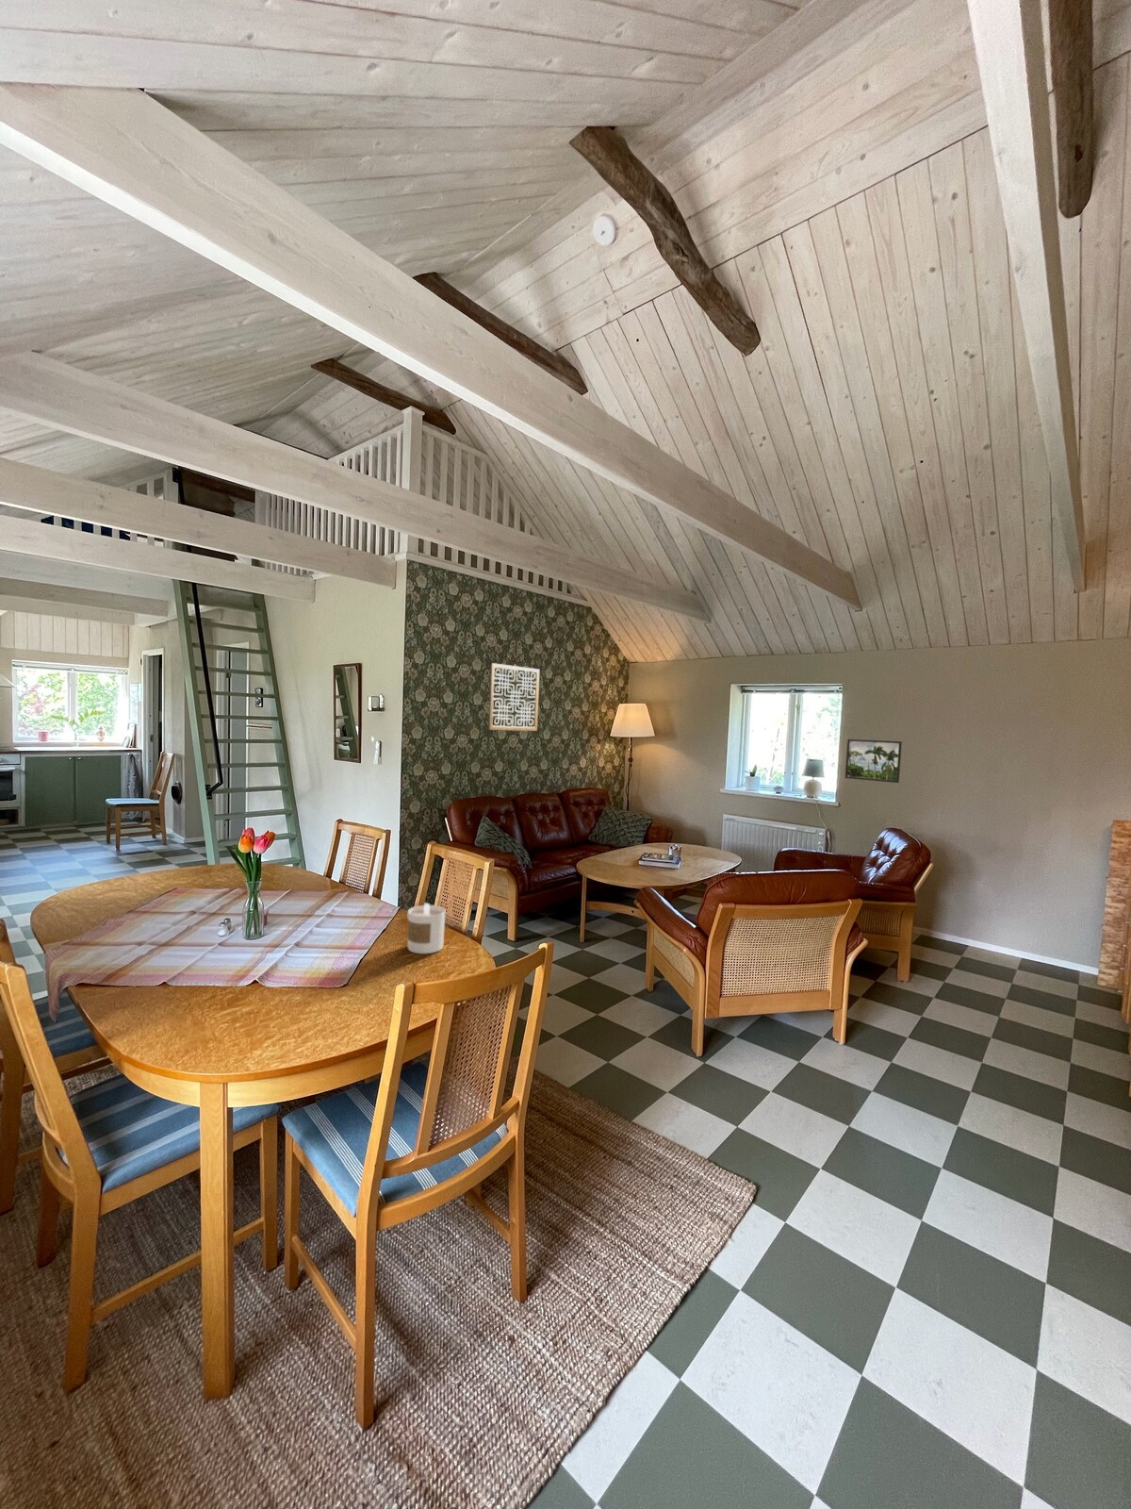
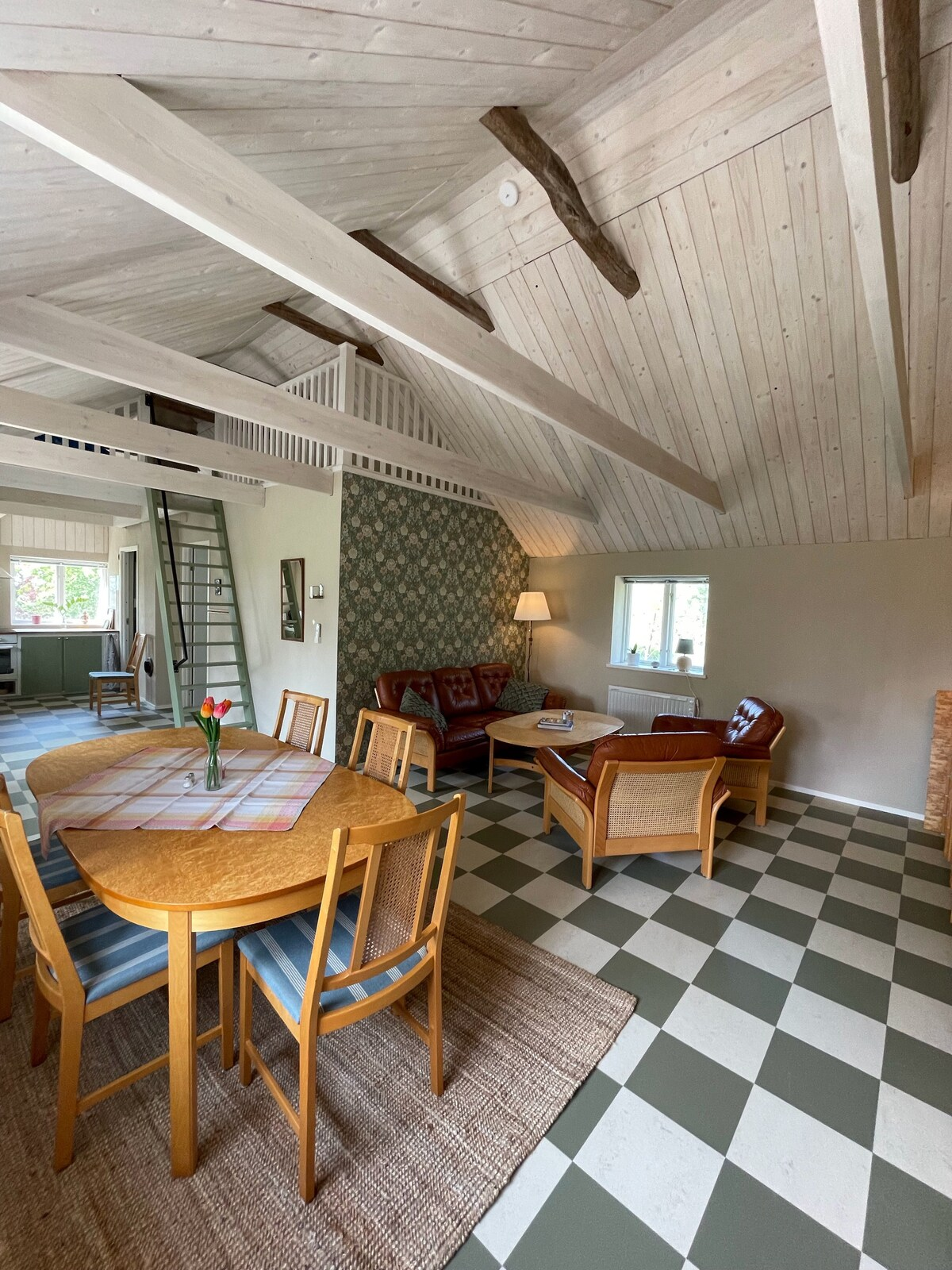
- candle [407,903,446,954]
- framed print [845,738,903,784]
- wall art [487,662,541,732]
